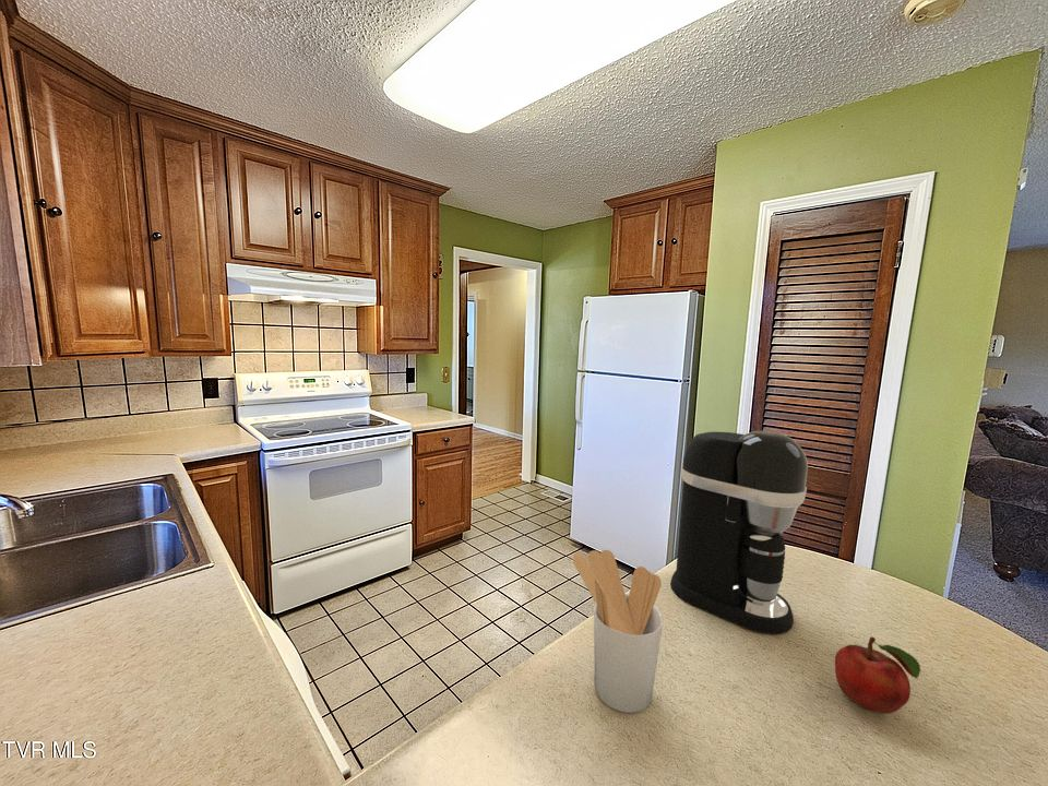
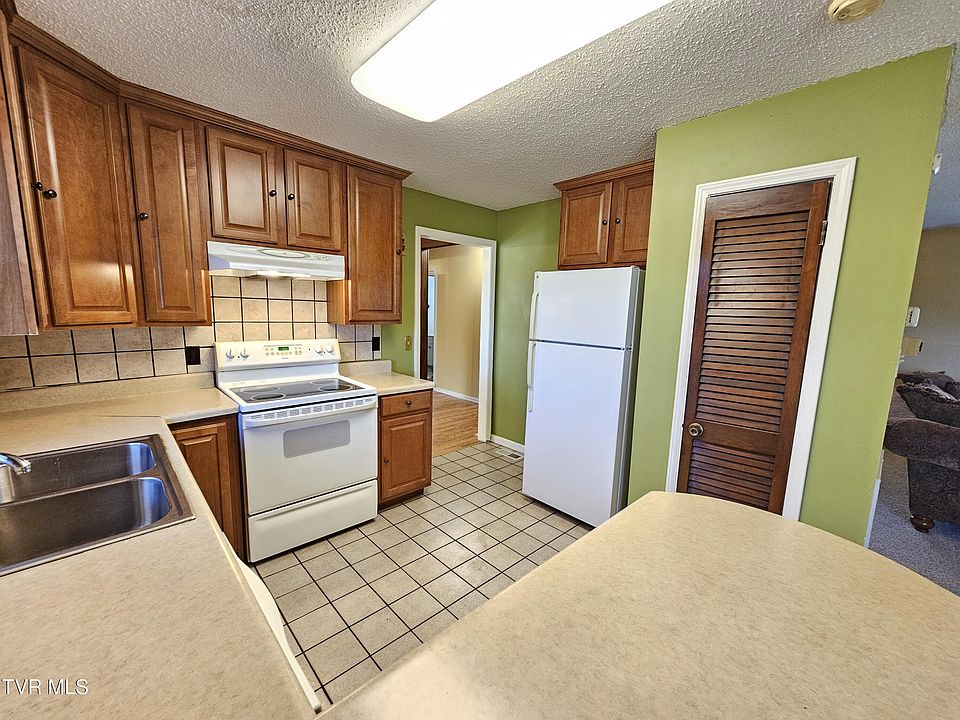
- fruit [834,635,921,715]
- utensil holder [572,549,664,714]
- coffee maker [669,430,809,635]
